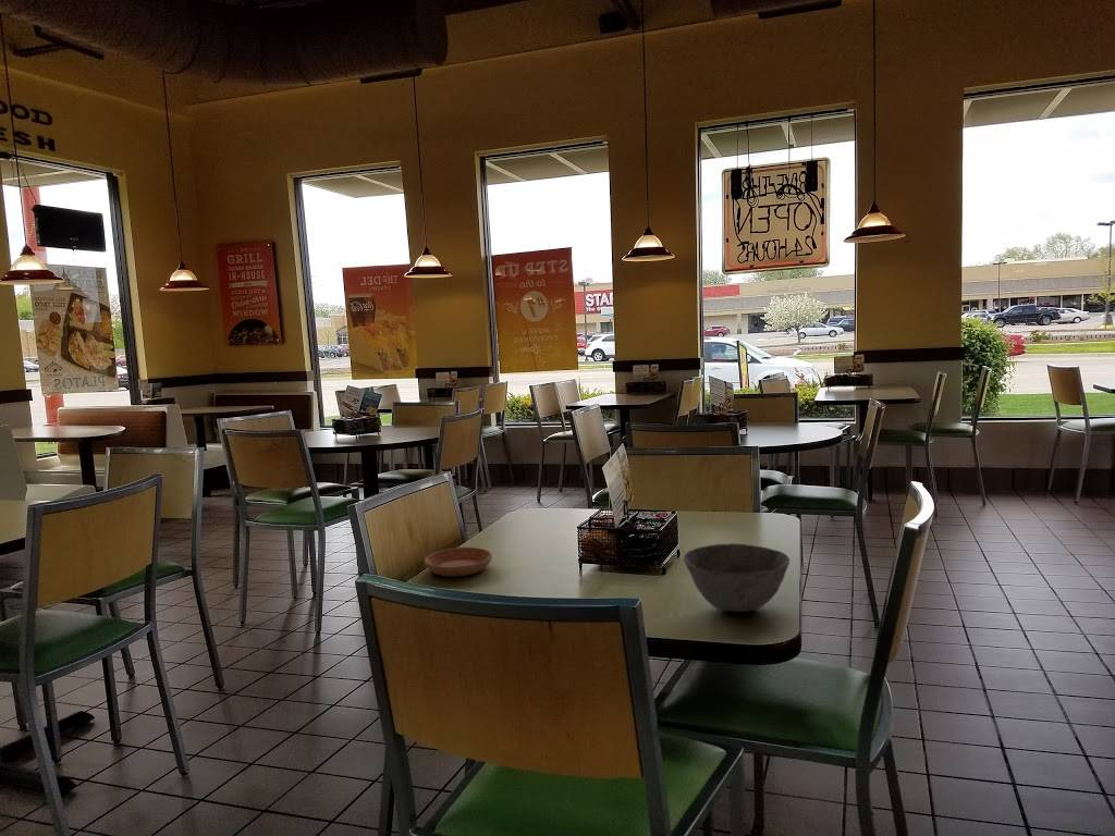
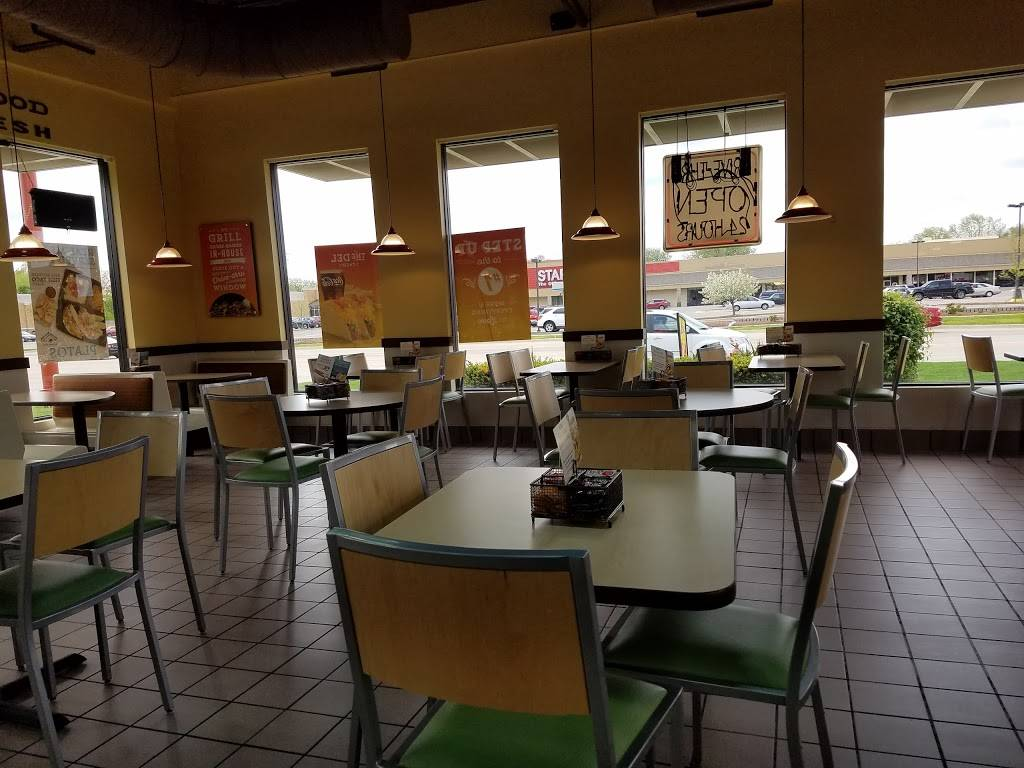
- saucer [424,546,493,578]
- bowl [683,542,791,613]
